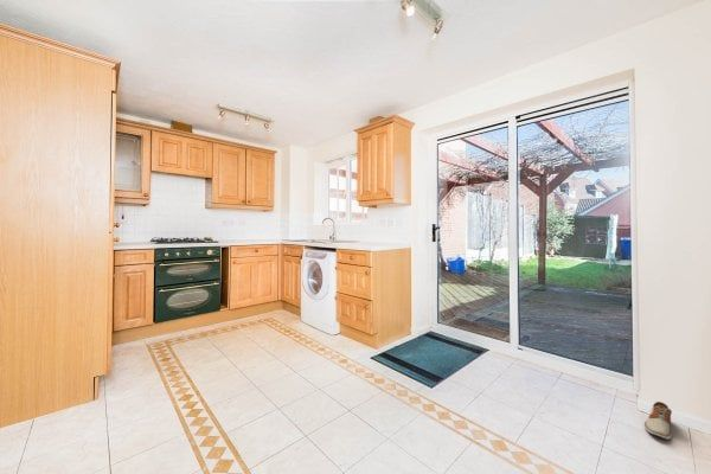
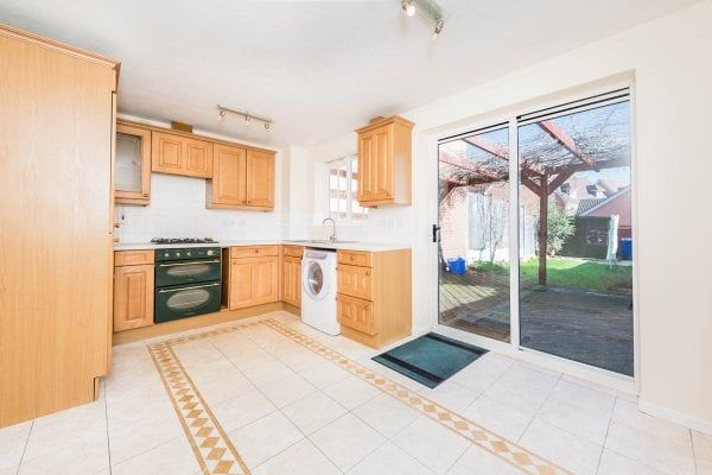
- shoe [643,401,673,441]
